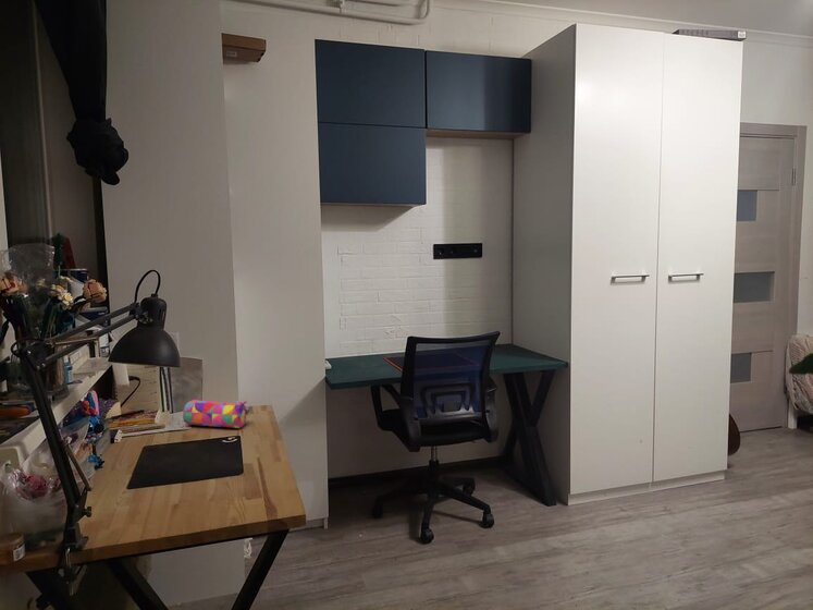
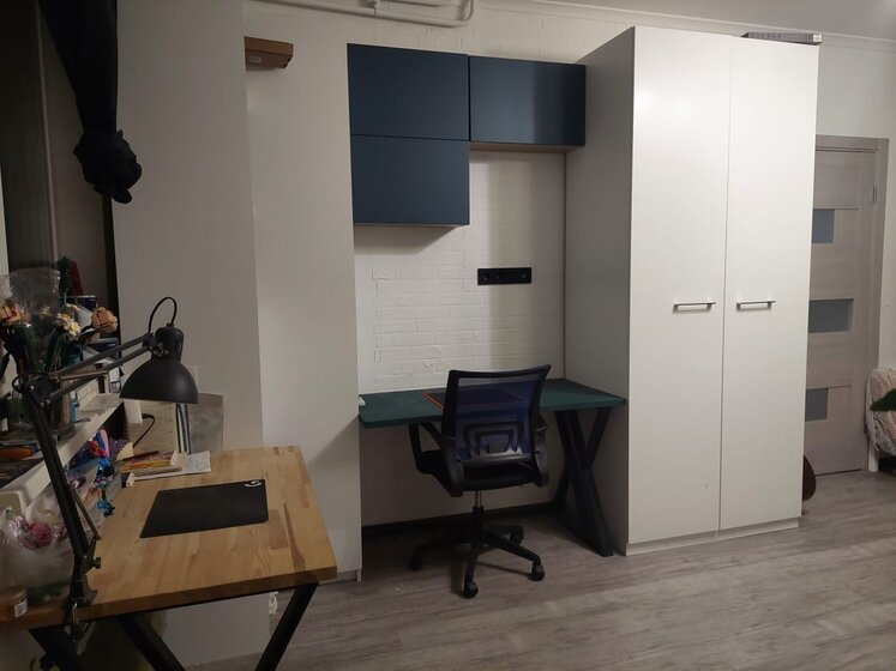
- pencil case [182,399,250,429]
